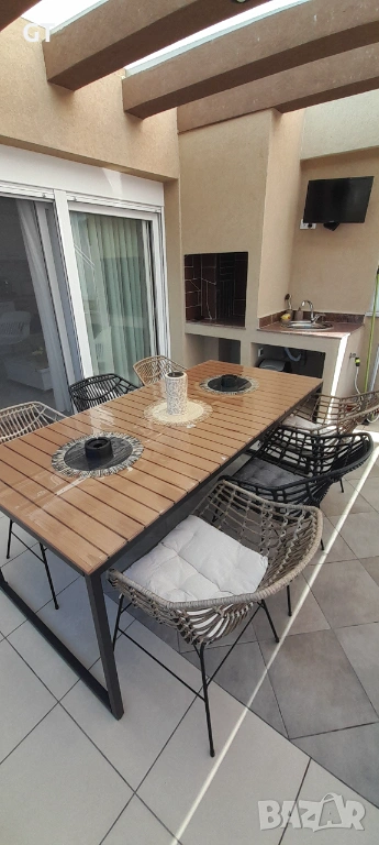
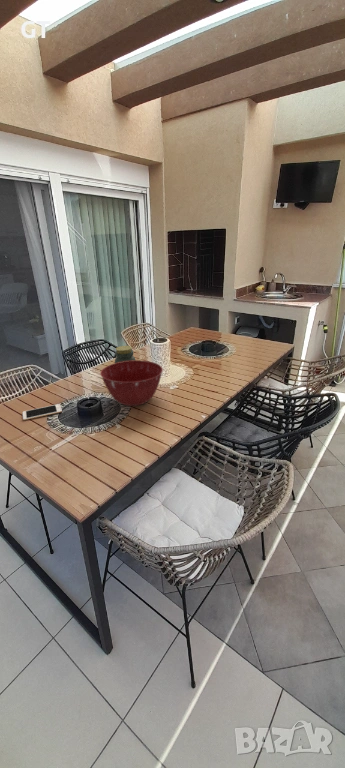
+ cell phone [22,403,63,421]
+ mixing bowl [99,359,164,407]
+ jar [114,345,136,363]
